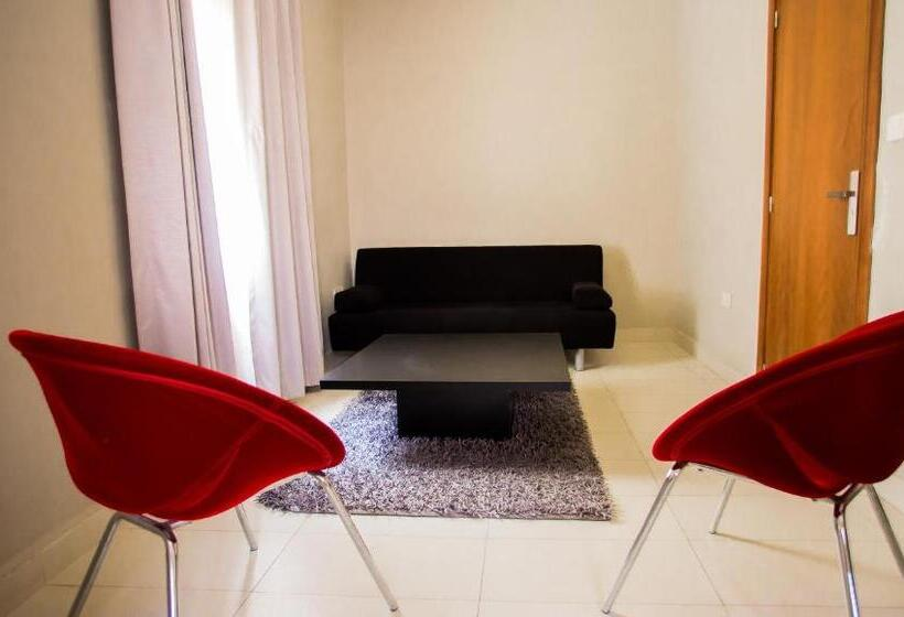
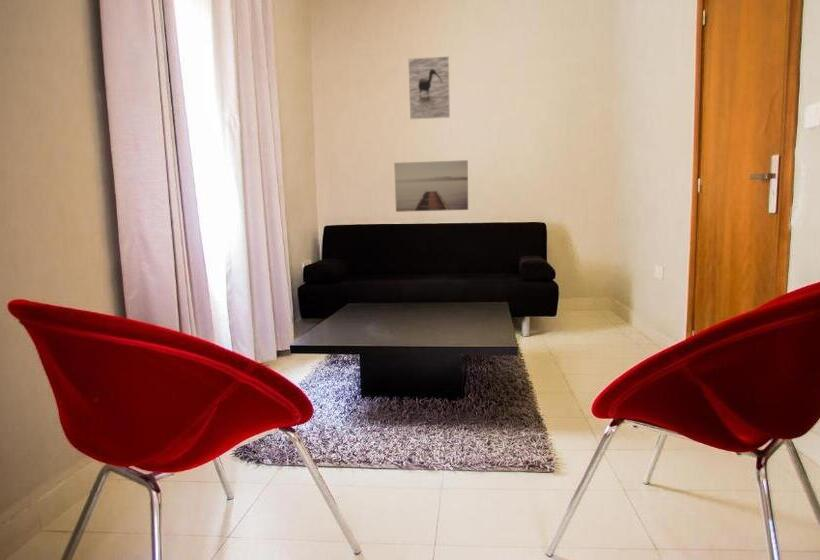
+ wall art [393,159,469,213]
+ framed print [407,55,451,120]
